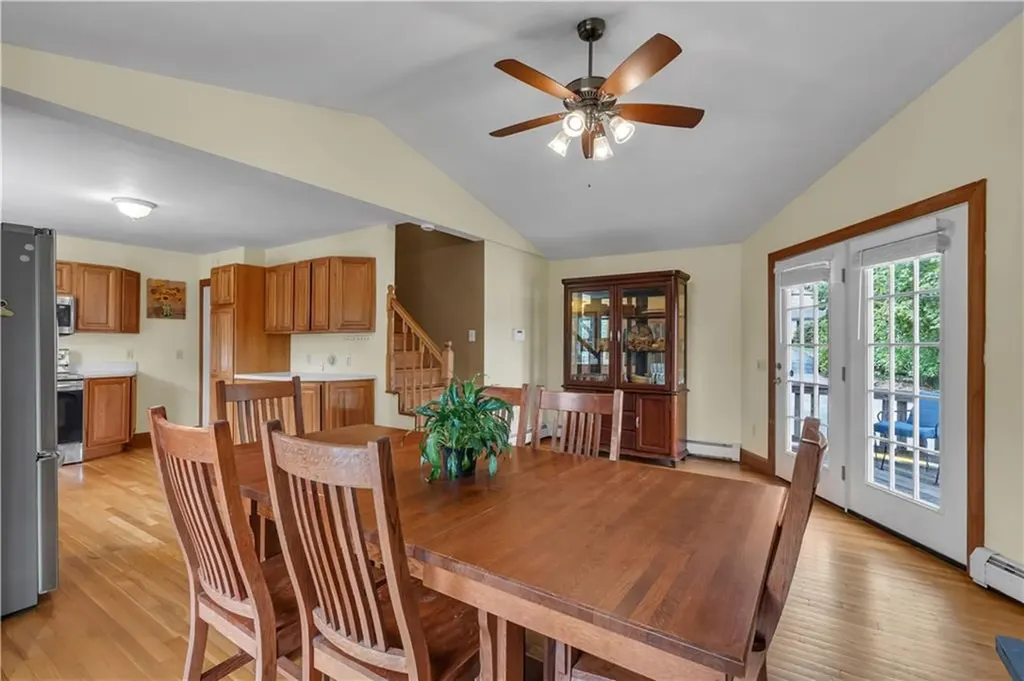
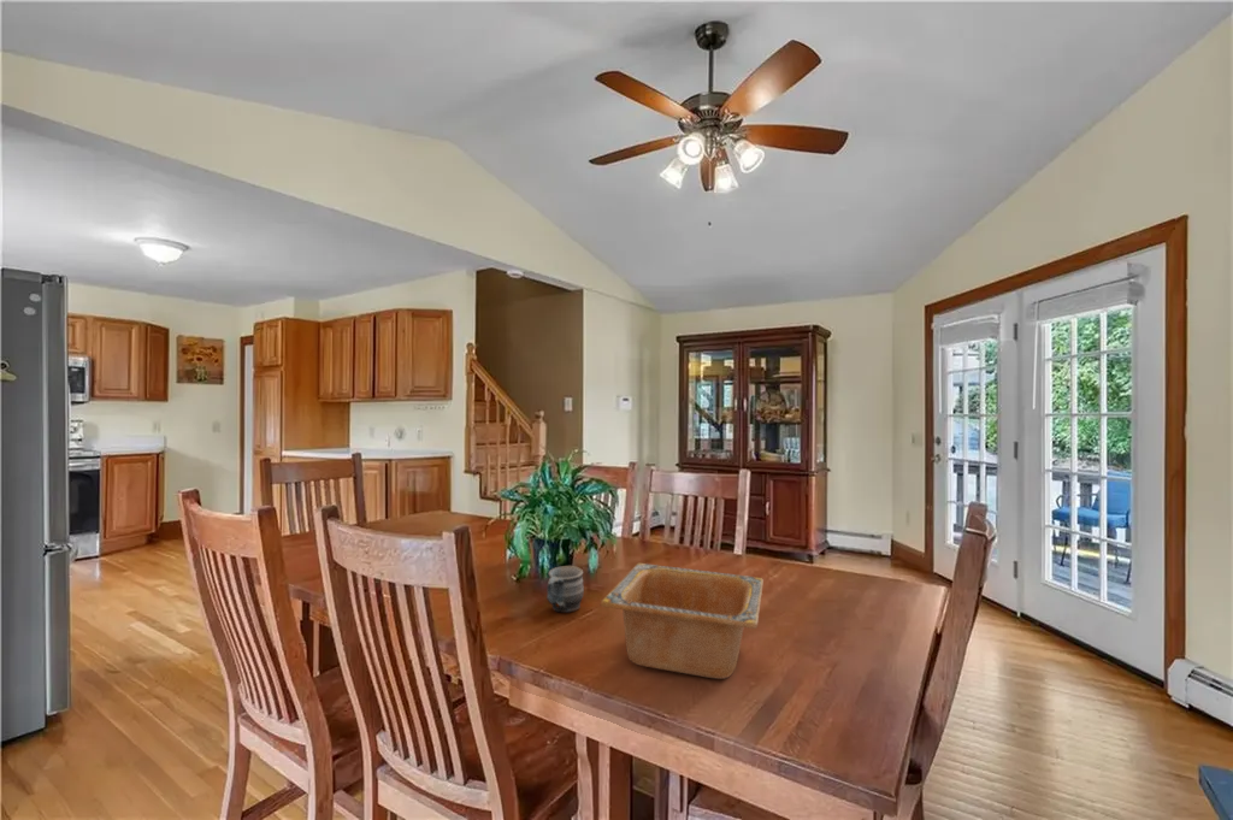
+ mug [545,565,585,614]
+ serving bowl [600,562,765,680]
